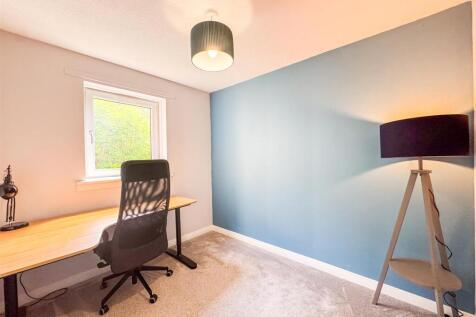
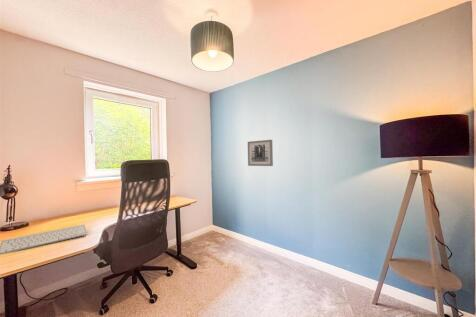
+ wall art [247,139,274,167]
+ keyboard [0,224,88,255]
